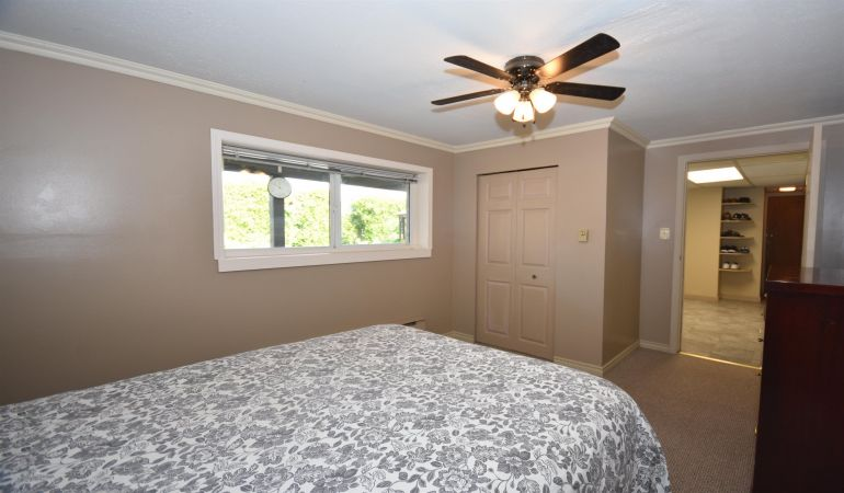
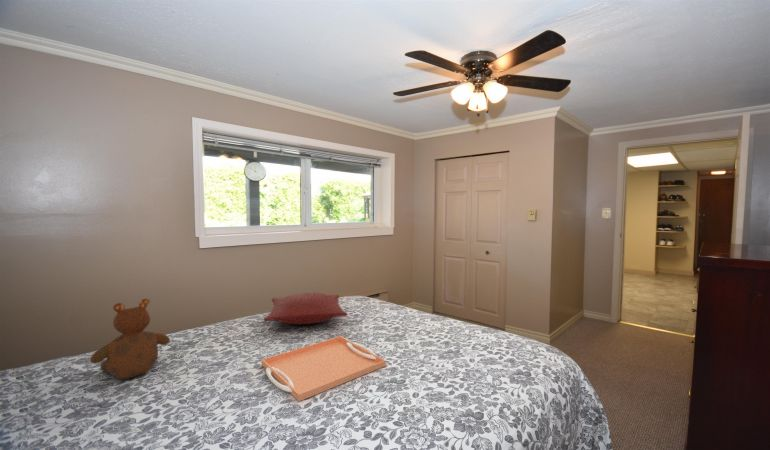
+ pillow [263,292,348,325]
+ serving tray [260,335,387,402]
+ teddy bear [89,298,171,381]
